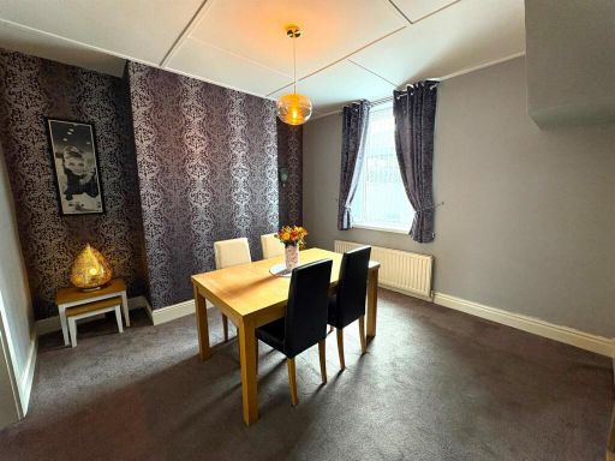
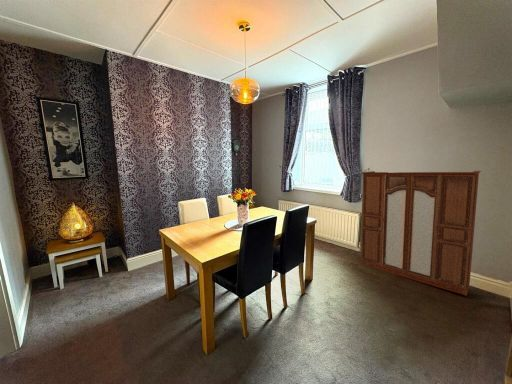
+ cabinet [360,170,482,296]
